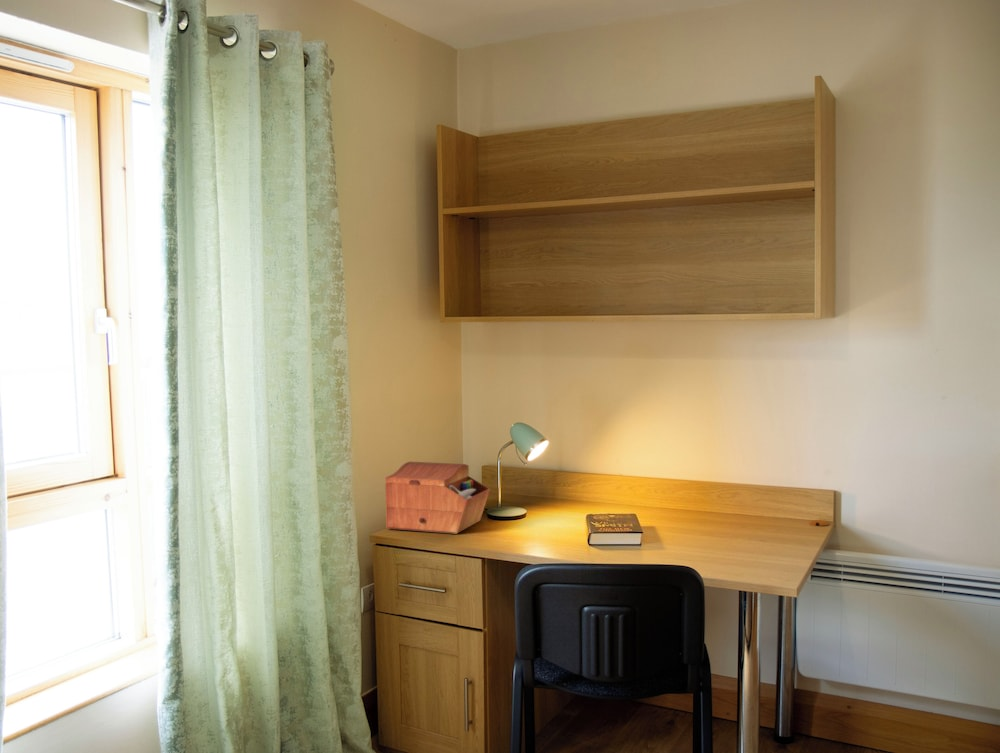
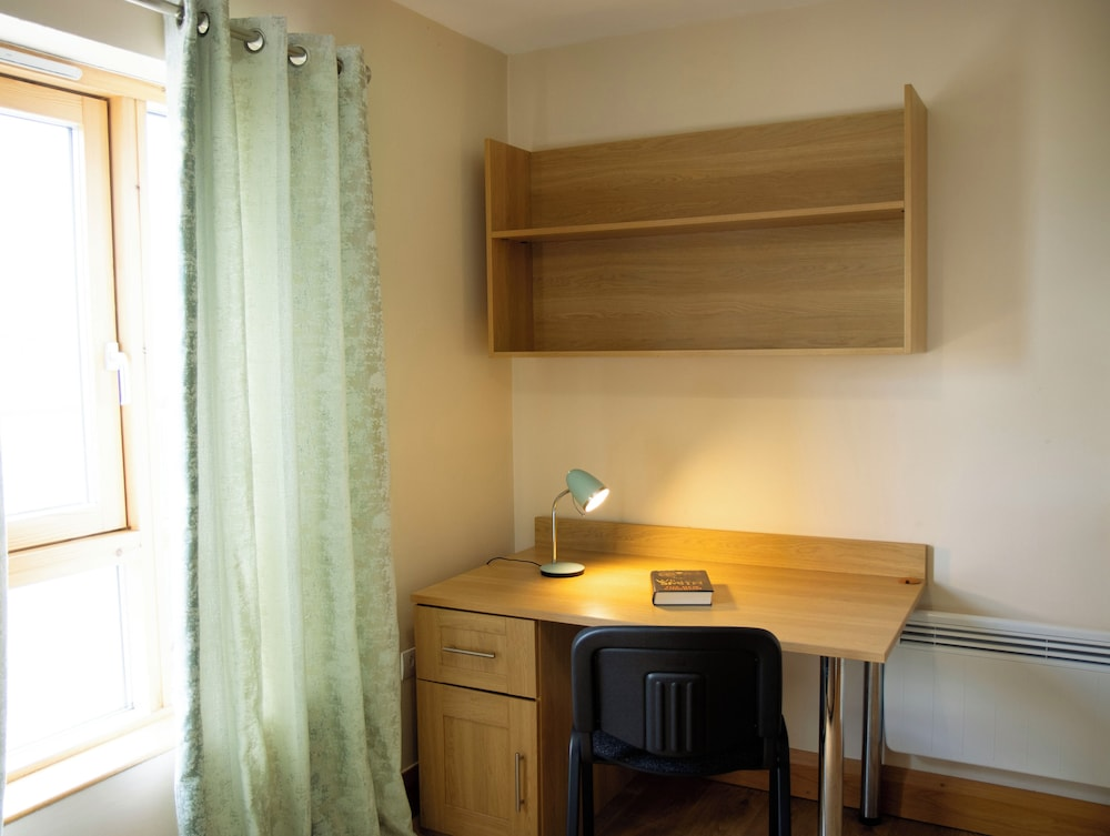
- sewing box [384,461,491,535]
